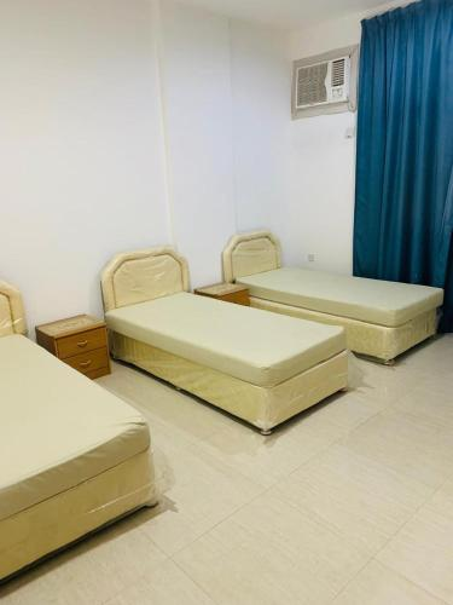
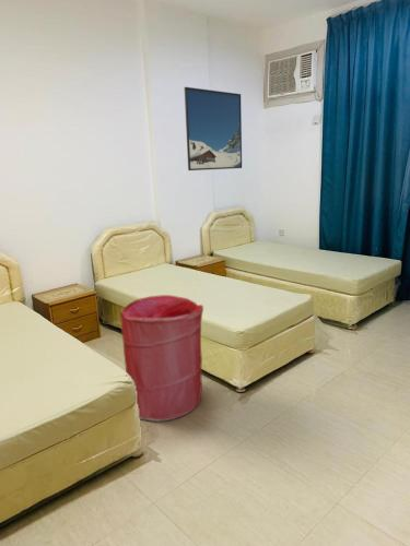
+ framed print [184,86,243,171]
+ laundry hamper [119,294,204,423]
